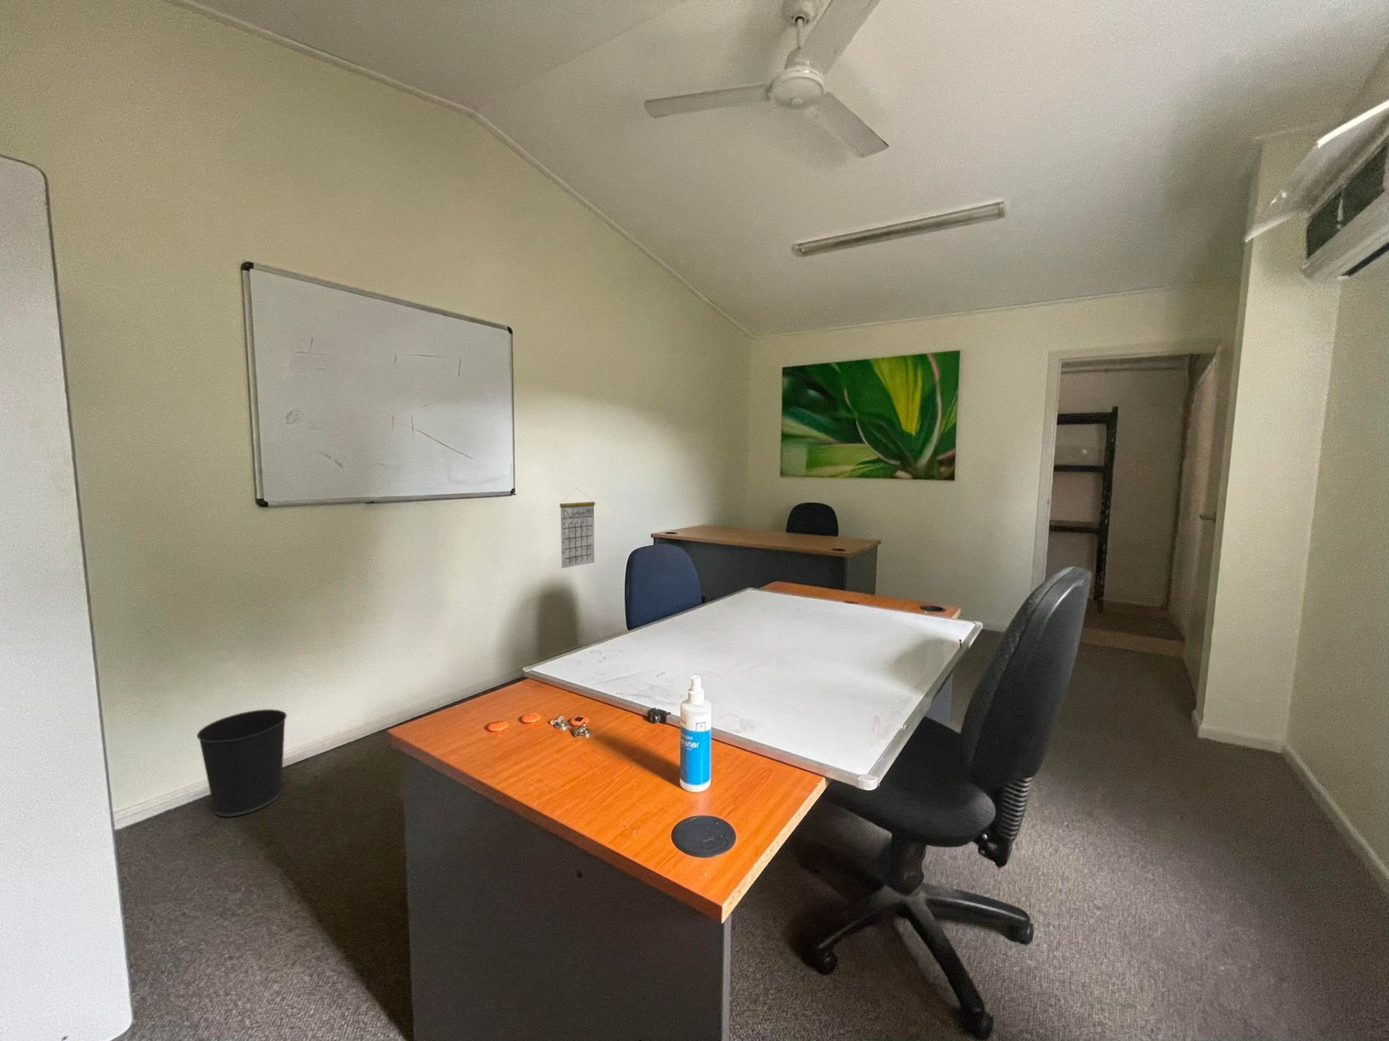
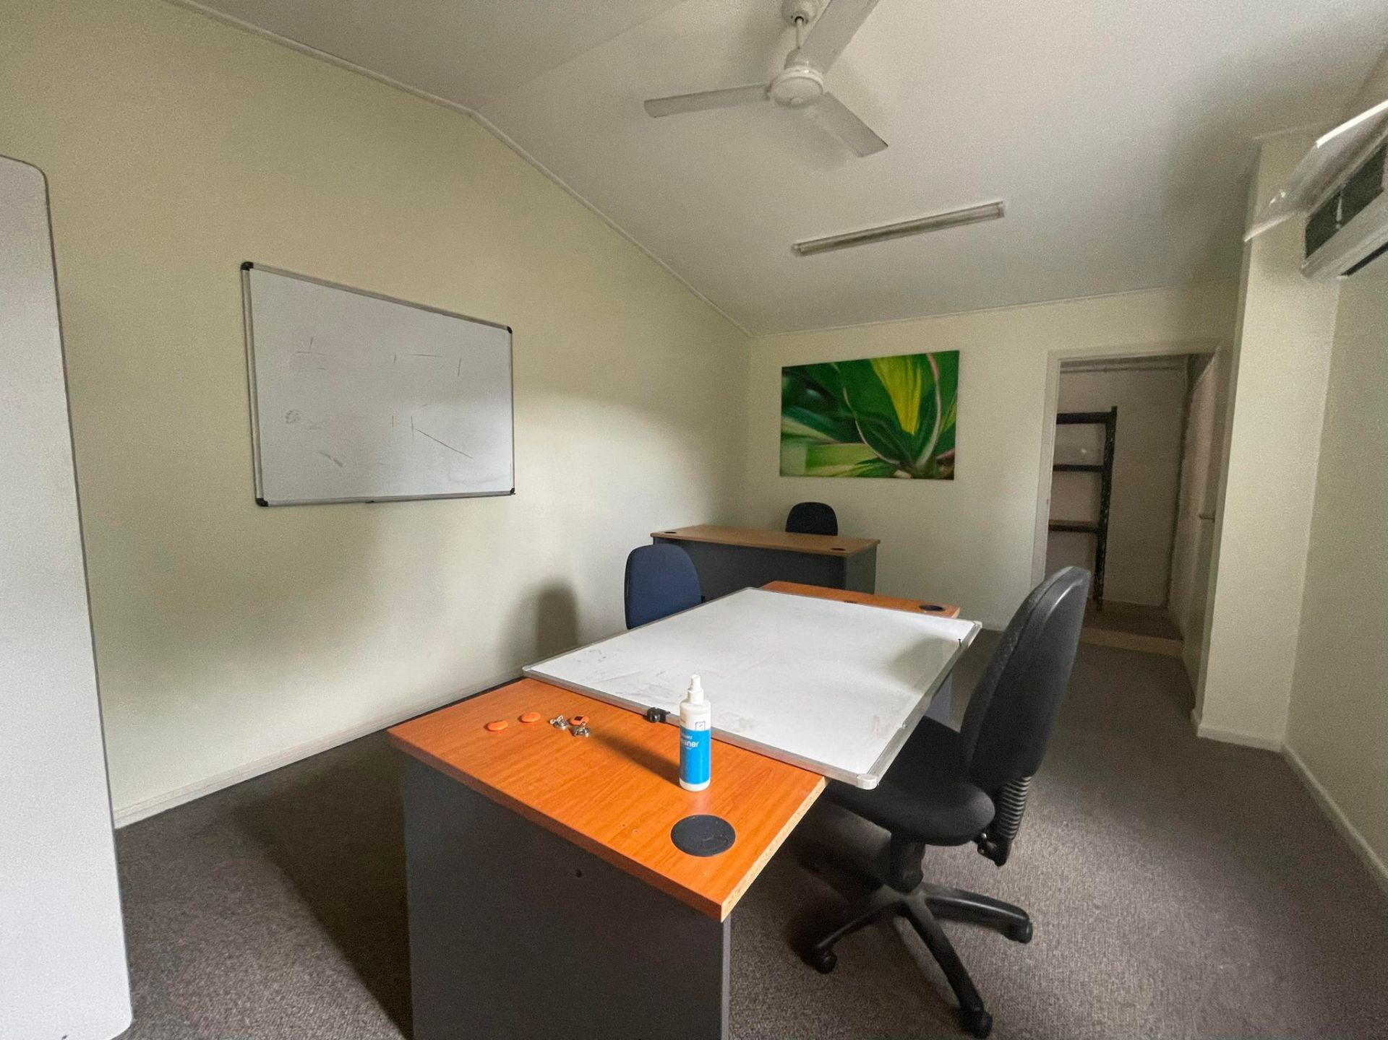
- calendar [559,488,596,569]
- wastebasket [196,709,288,818]
